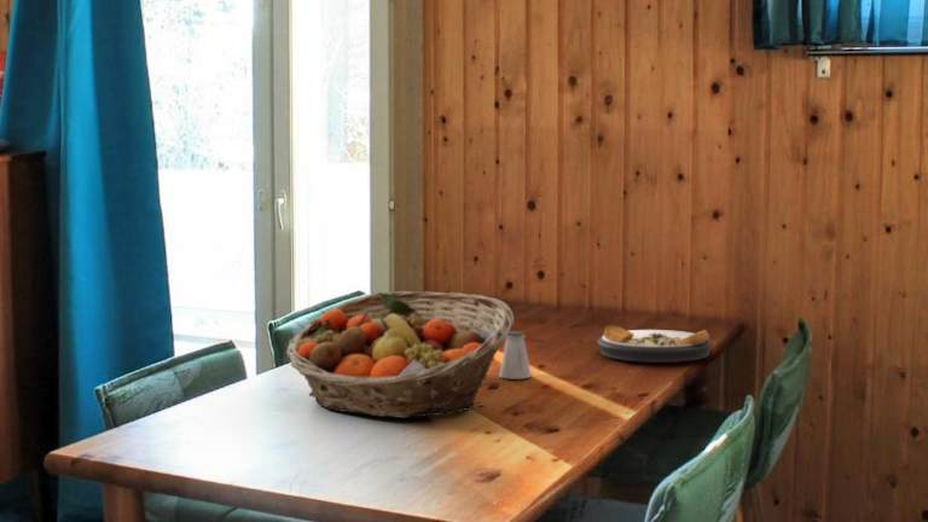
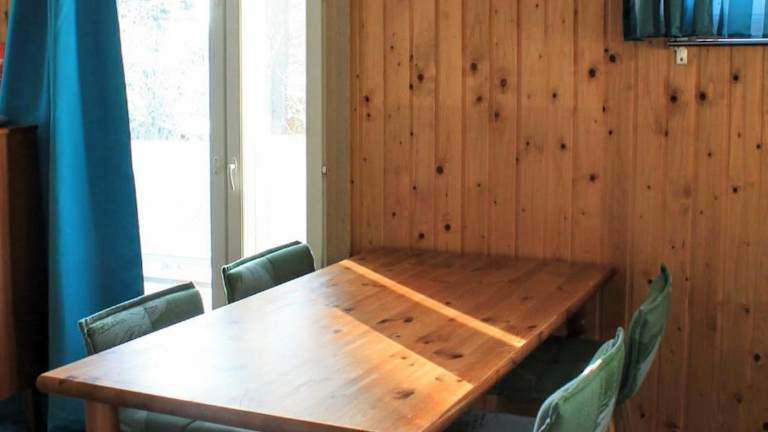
- fruit basket [285,290,515,419]
- saltshaker [498,330,533,381]
- plate [597,324,713,364]
